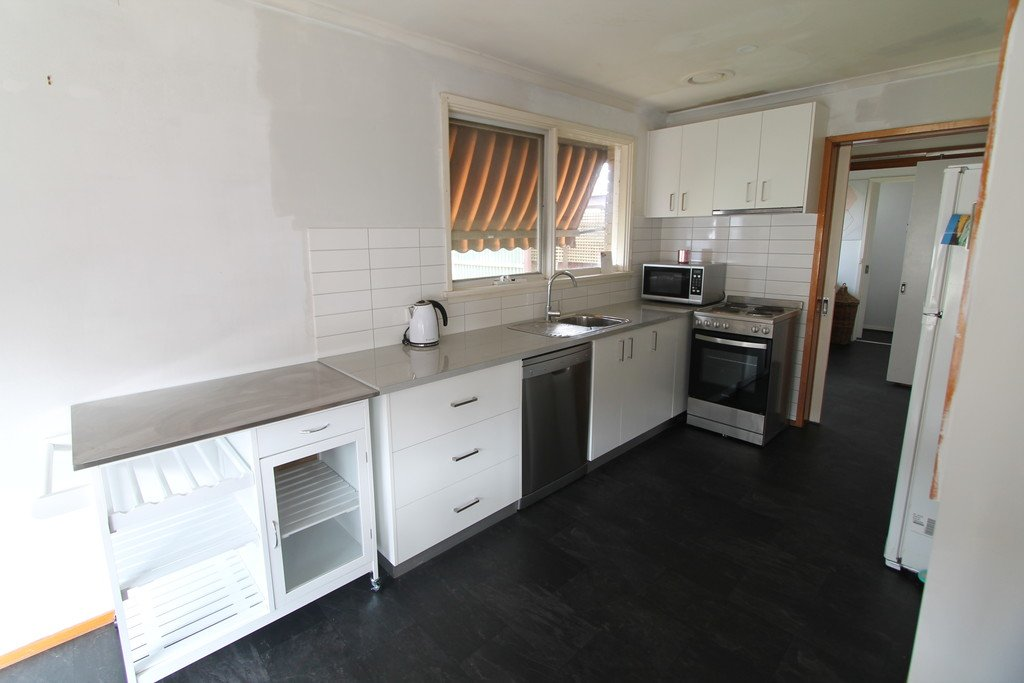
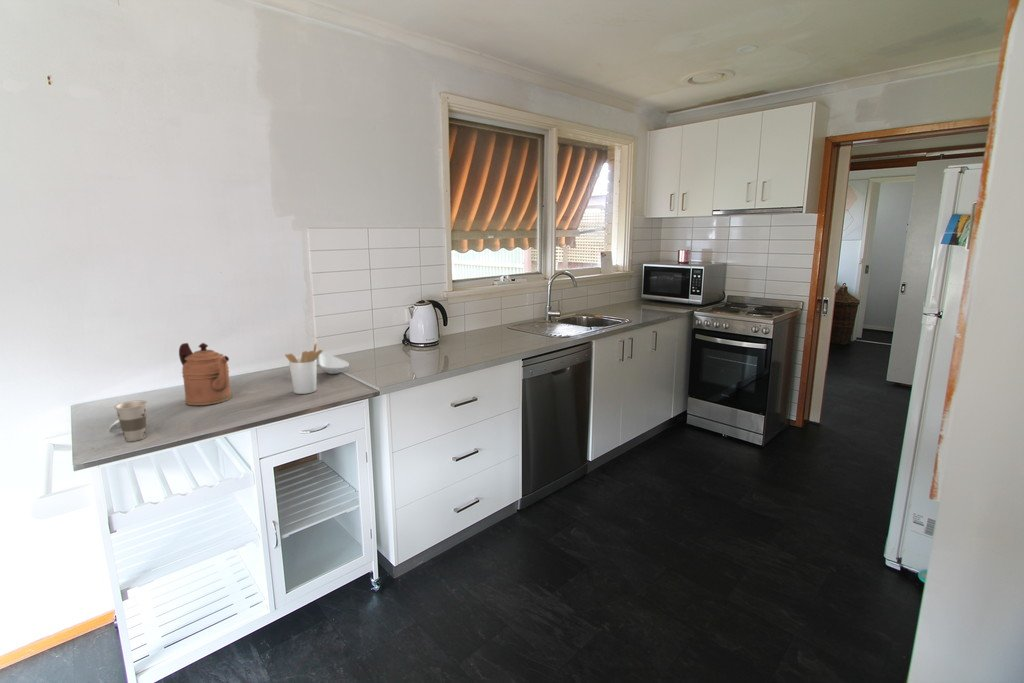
+ utensil holder [284,342,324,395]
+ spoon rest [317,351,350,375]
+ cup [108,399,149,442]
+ coffeepot [178,342,233,406]
